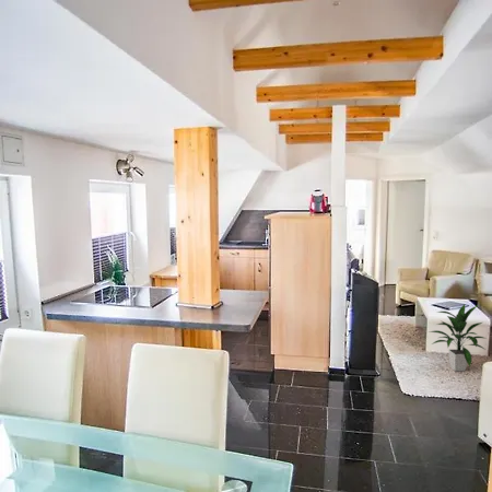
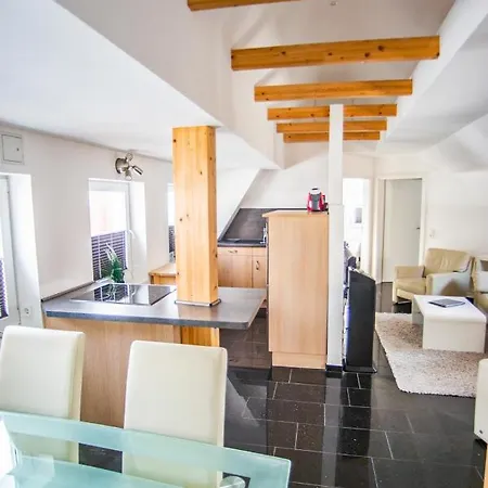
- indoor plant [427,303,488,372]
